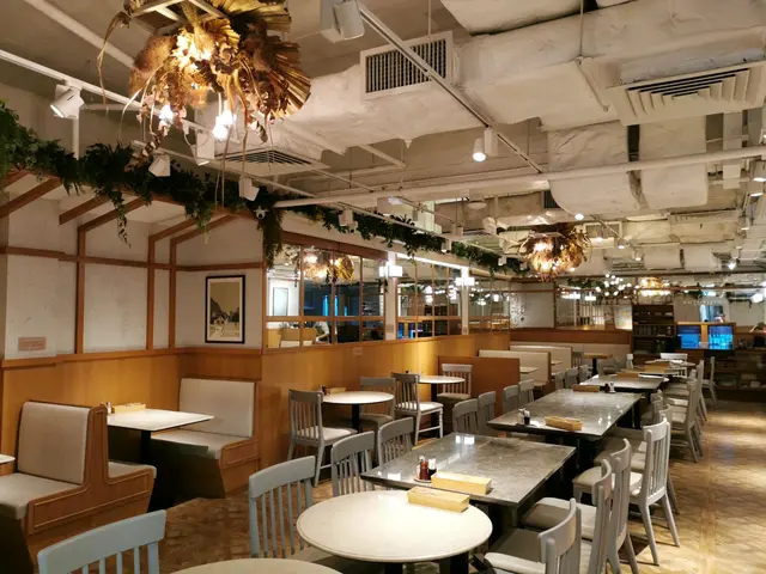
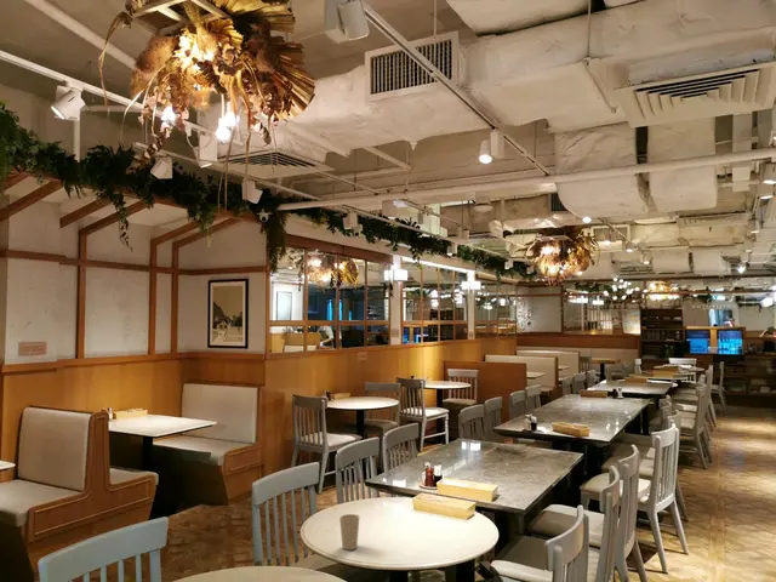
+ cup [338,513,361,550]
